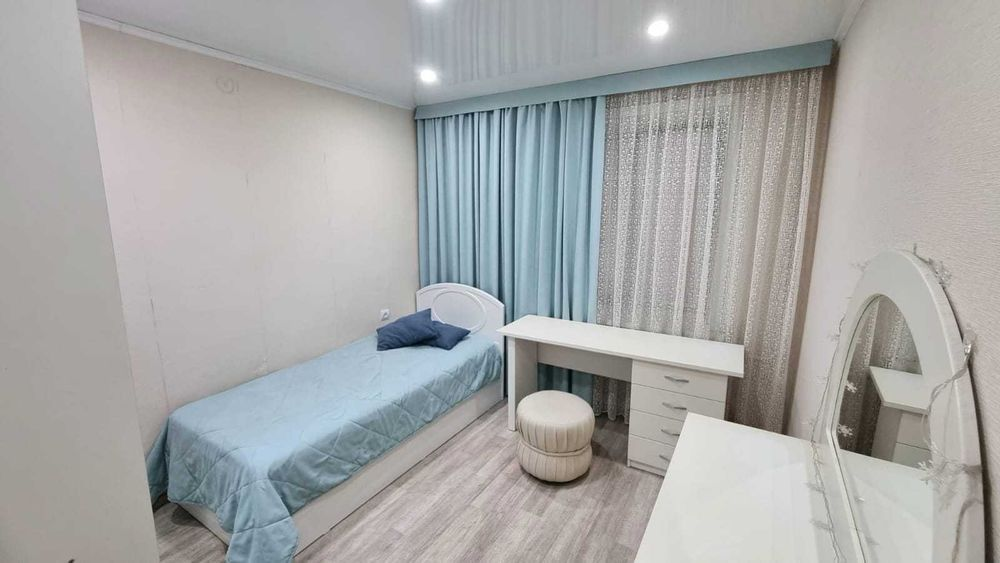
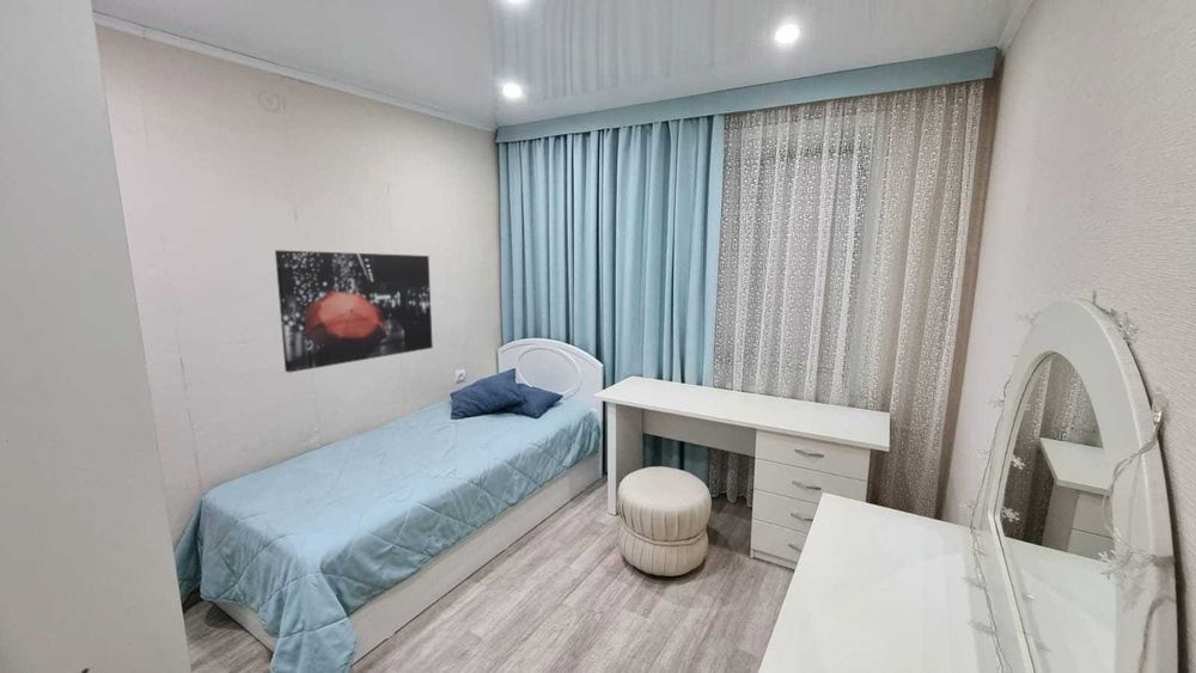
+ wall art [274,249,434,373]
